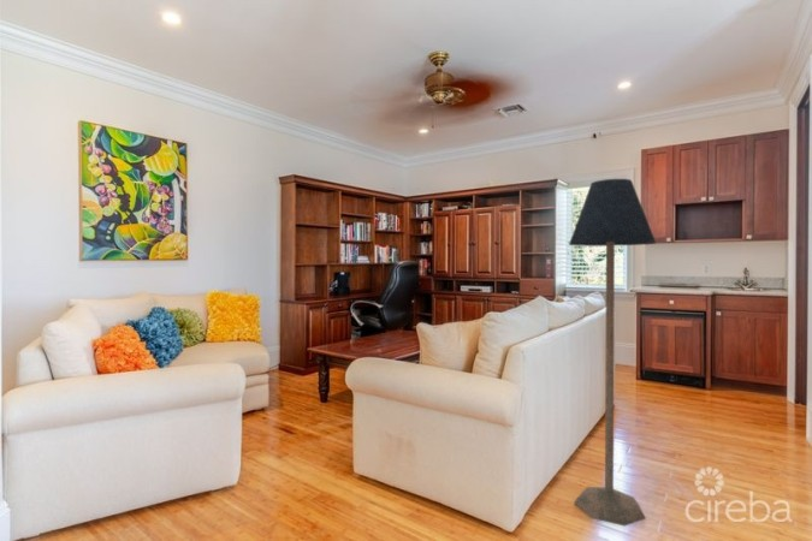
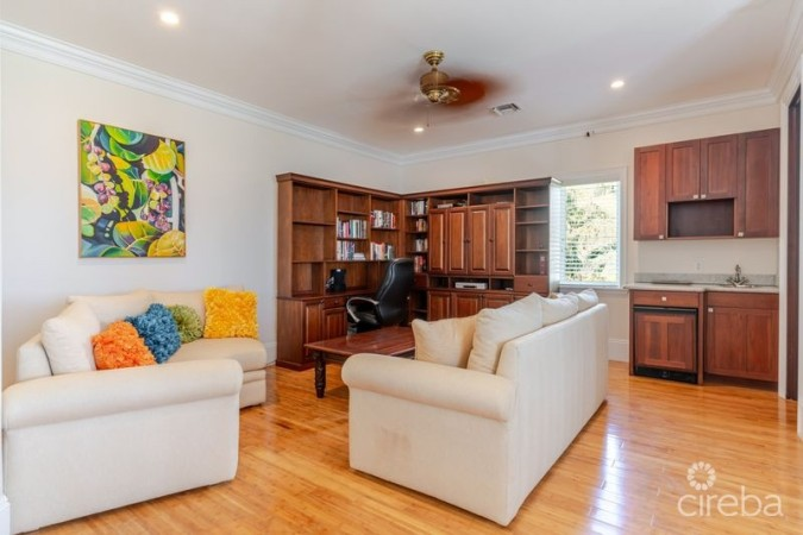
- floor lamp [568,178,657,527]
